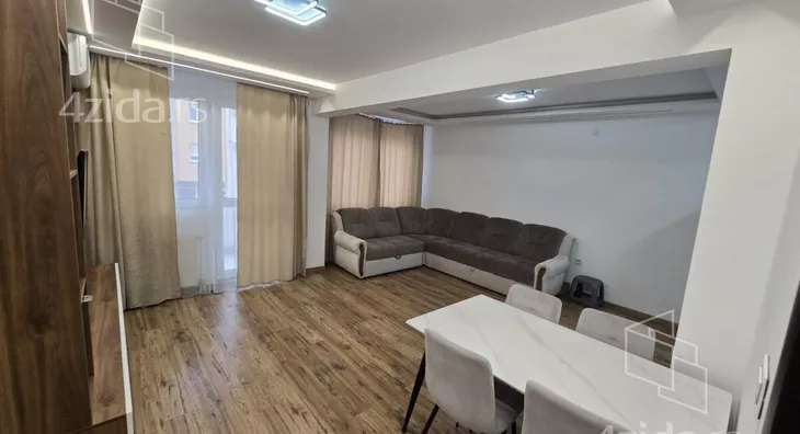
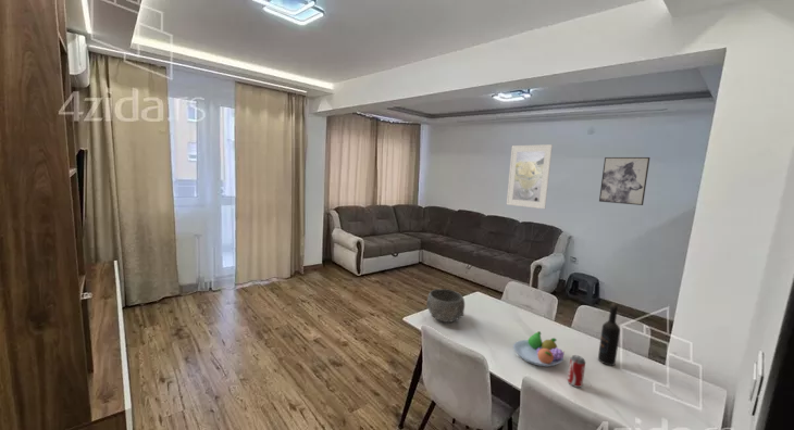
+ wall art [598,156,650,206]
+ bowl [425,288,466,324]
+ beverage can [567,354,586,389]
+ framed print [506,143,554,210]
+ fruit bowl [512,330,566,368]
+ wine bottle [597,302,621,366]
